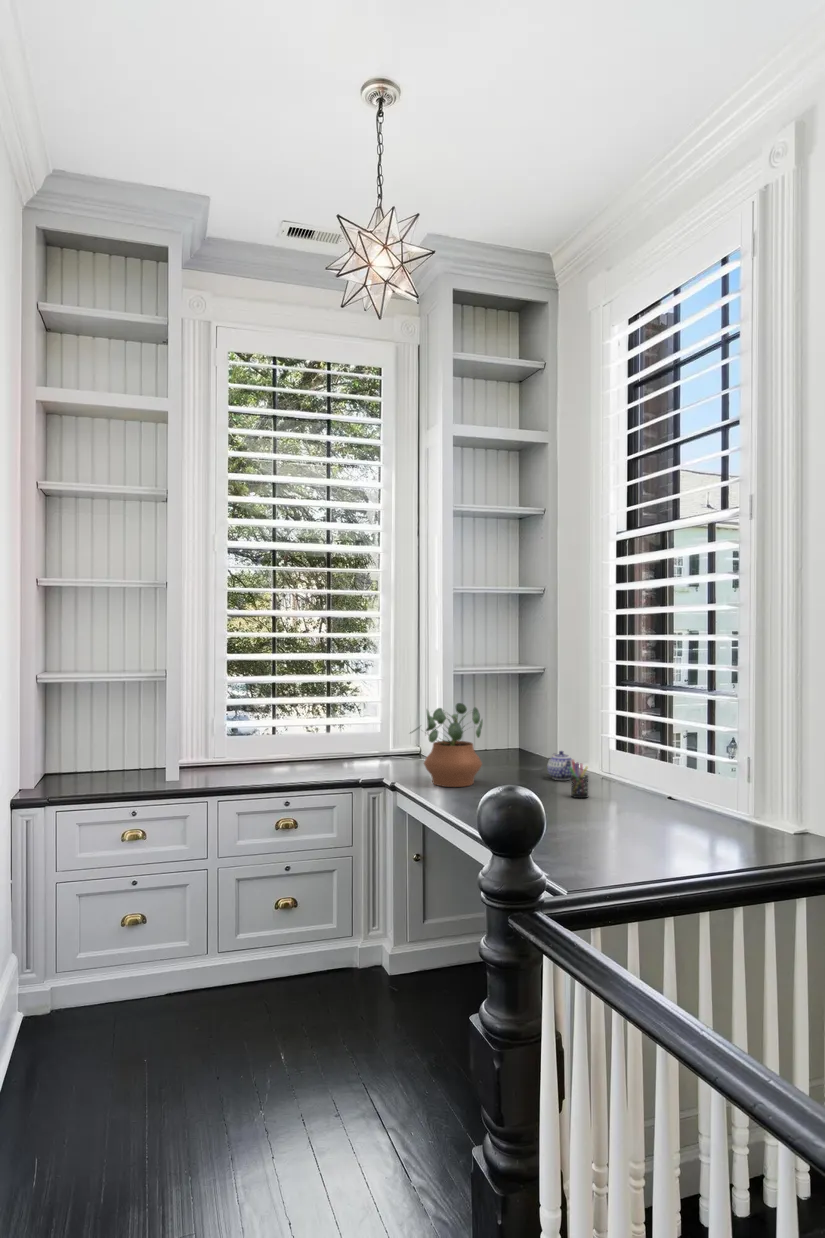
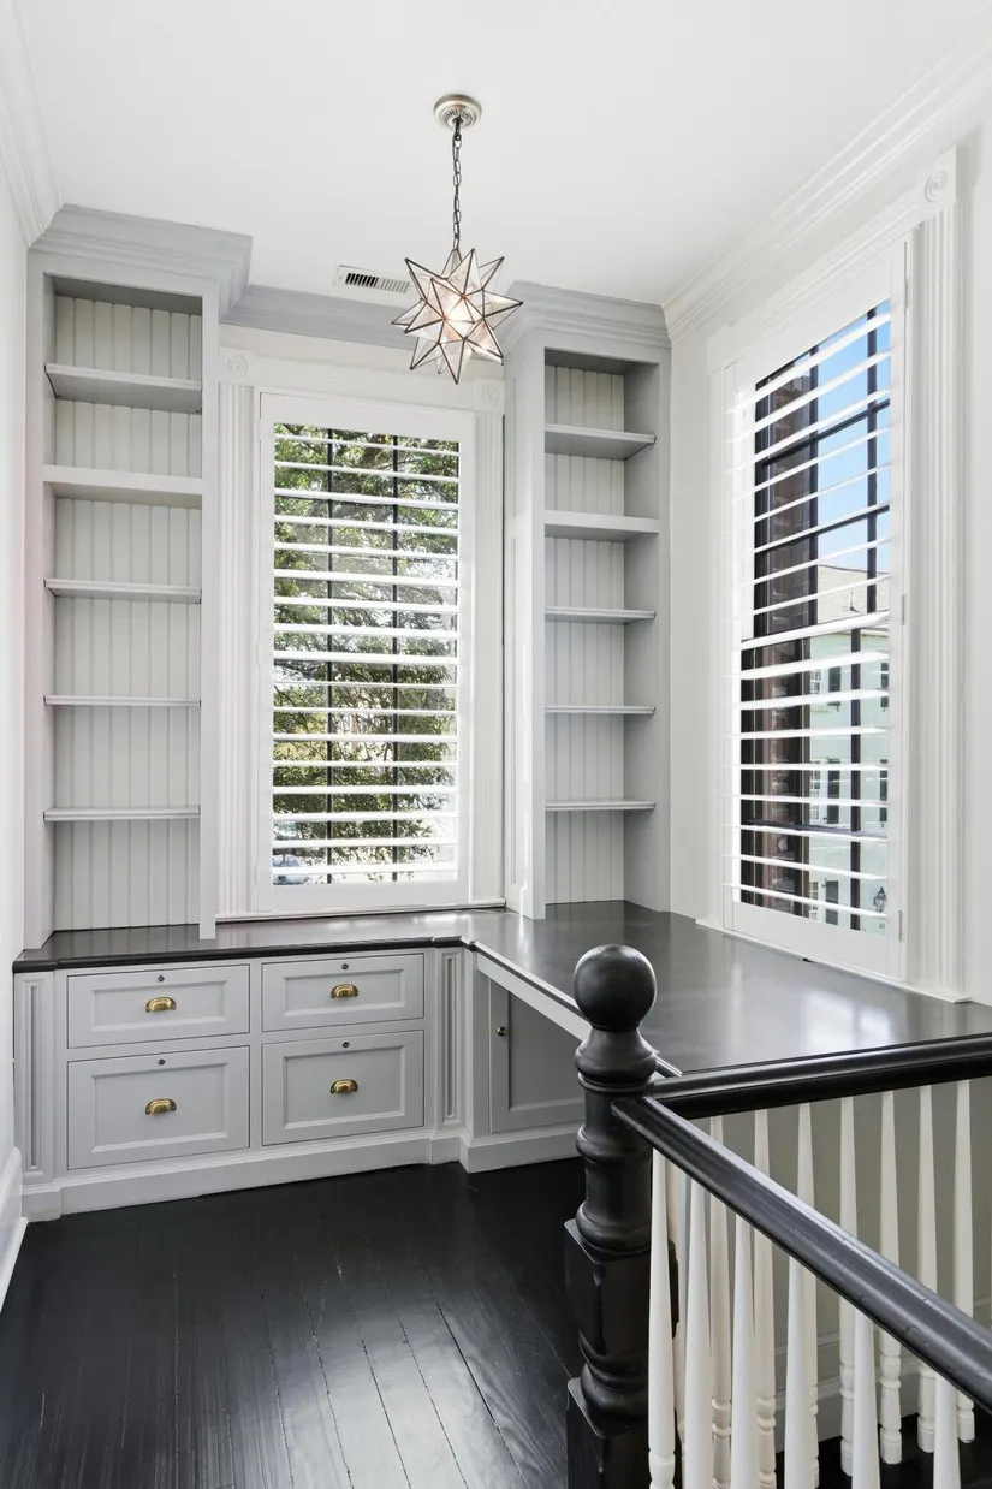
- teapot [546,750,576,781]
- pen holder [569,759,590,799]
- potted plant [408,702,484,788]
